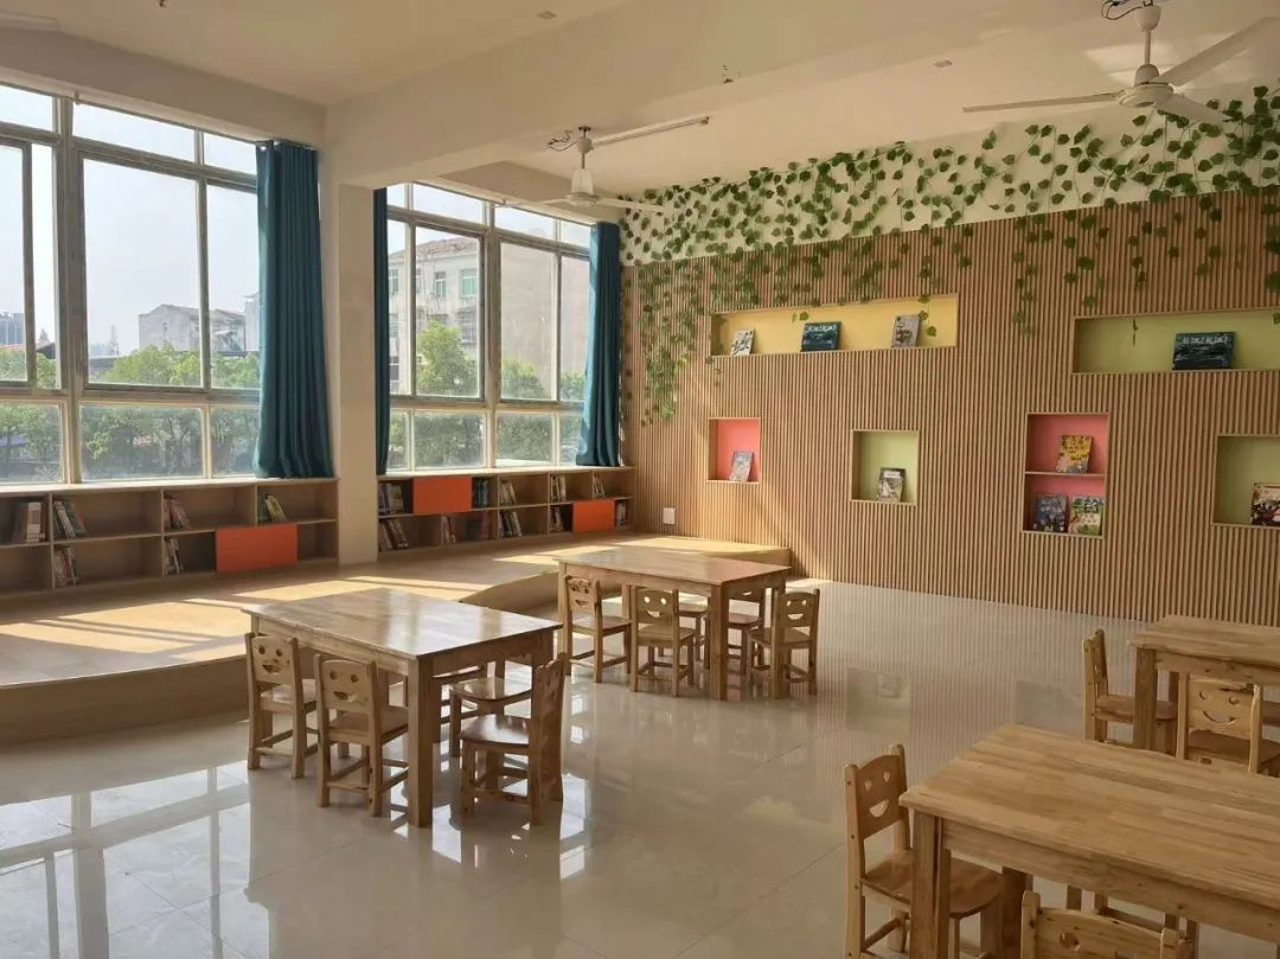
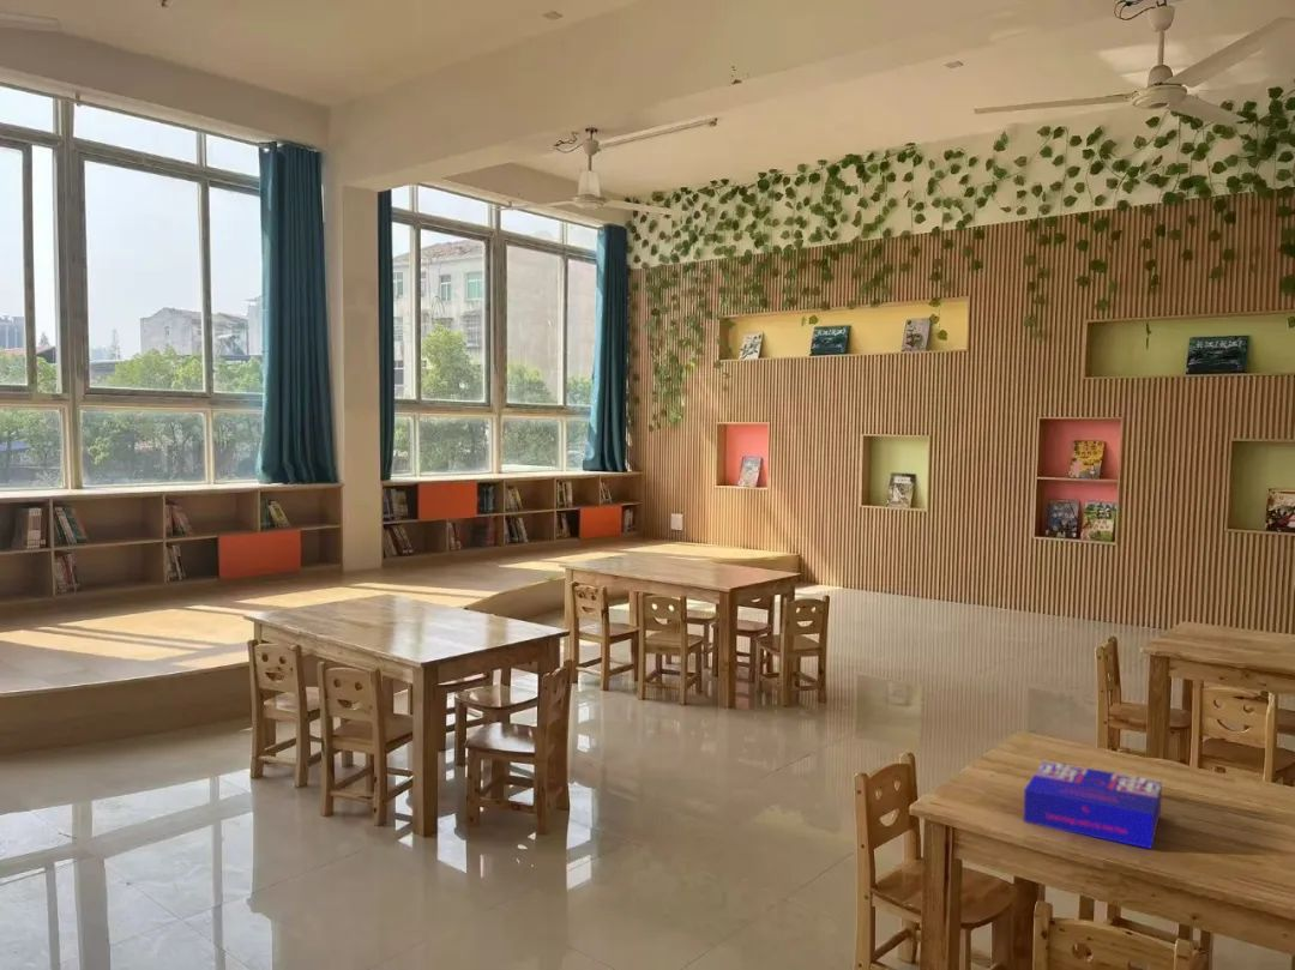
+ board game [1023,759,1163,850]
